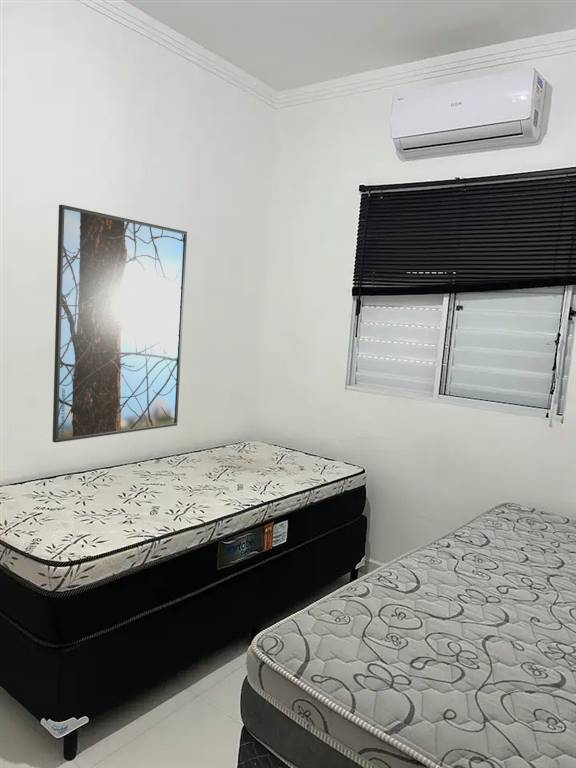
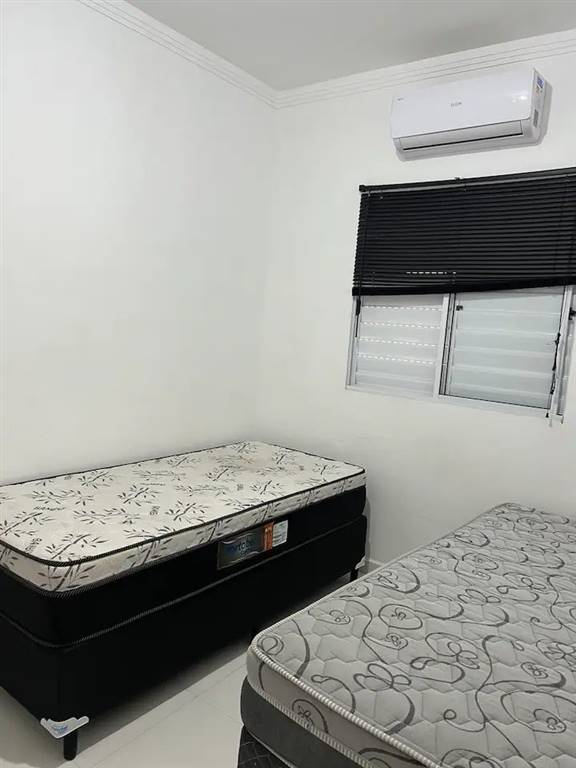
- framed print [51,204,188,443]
